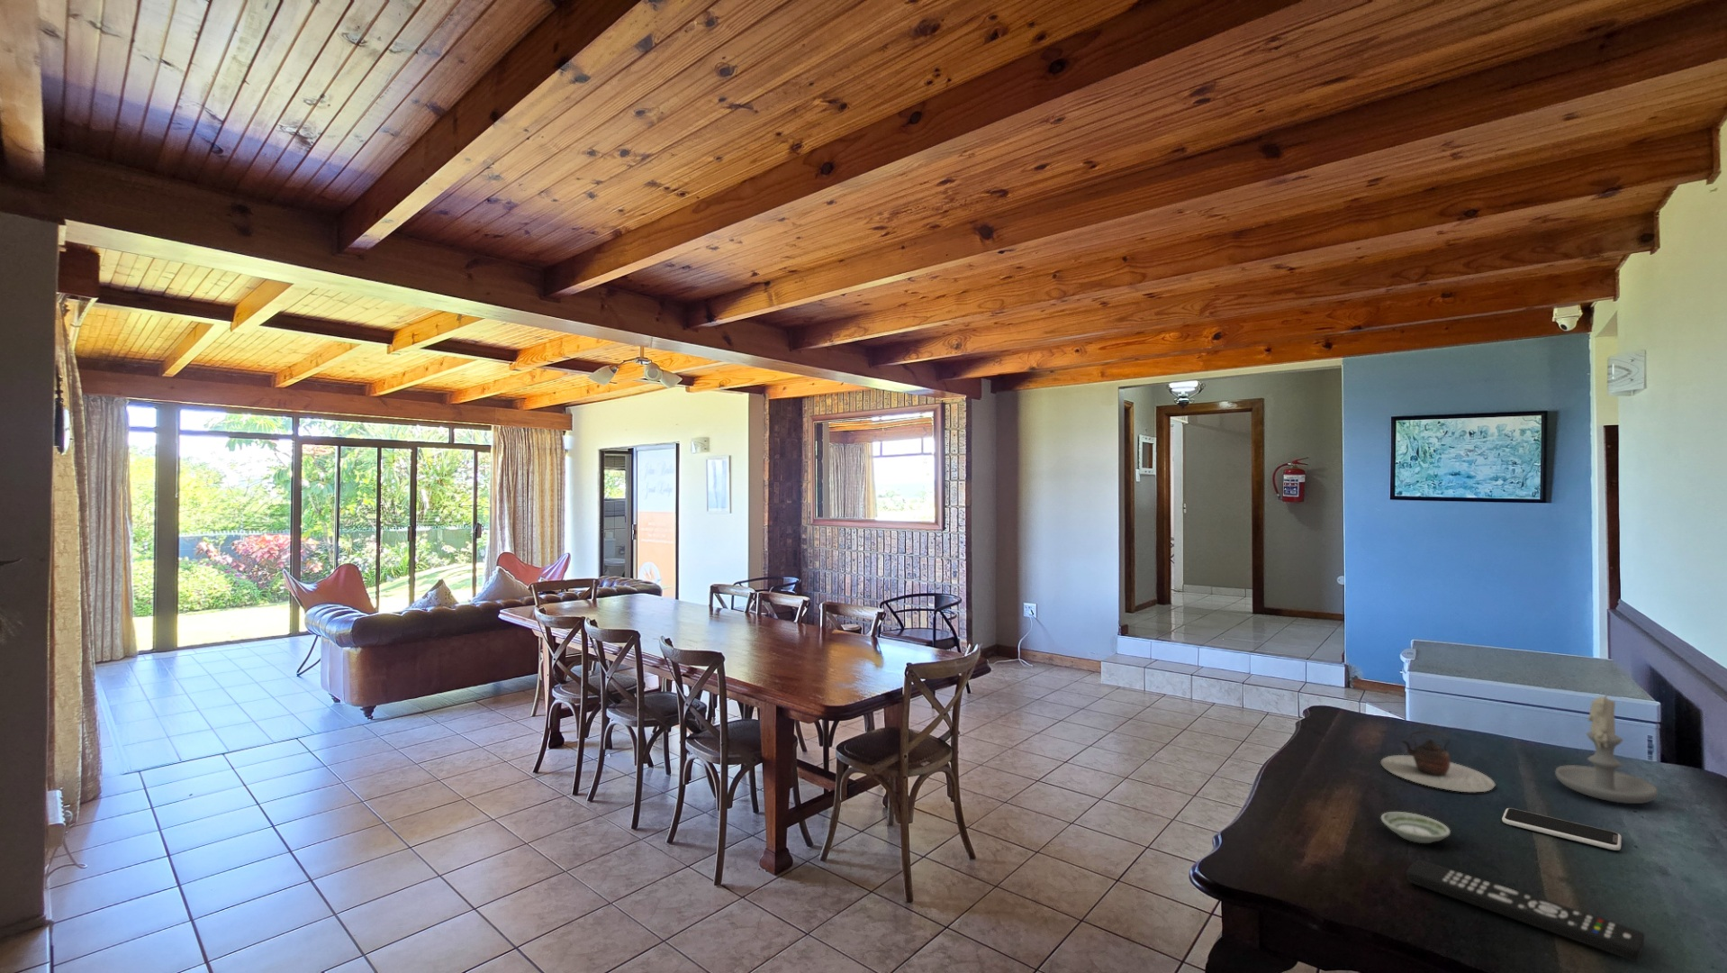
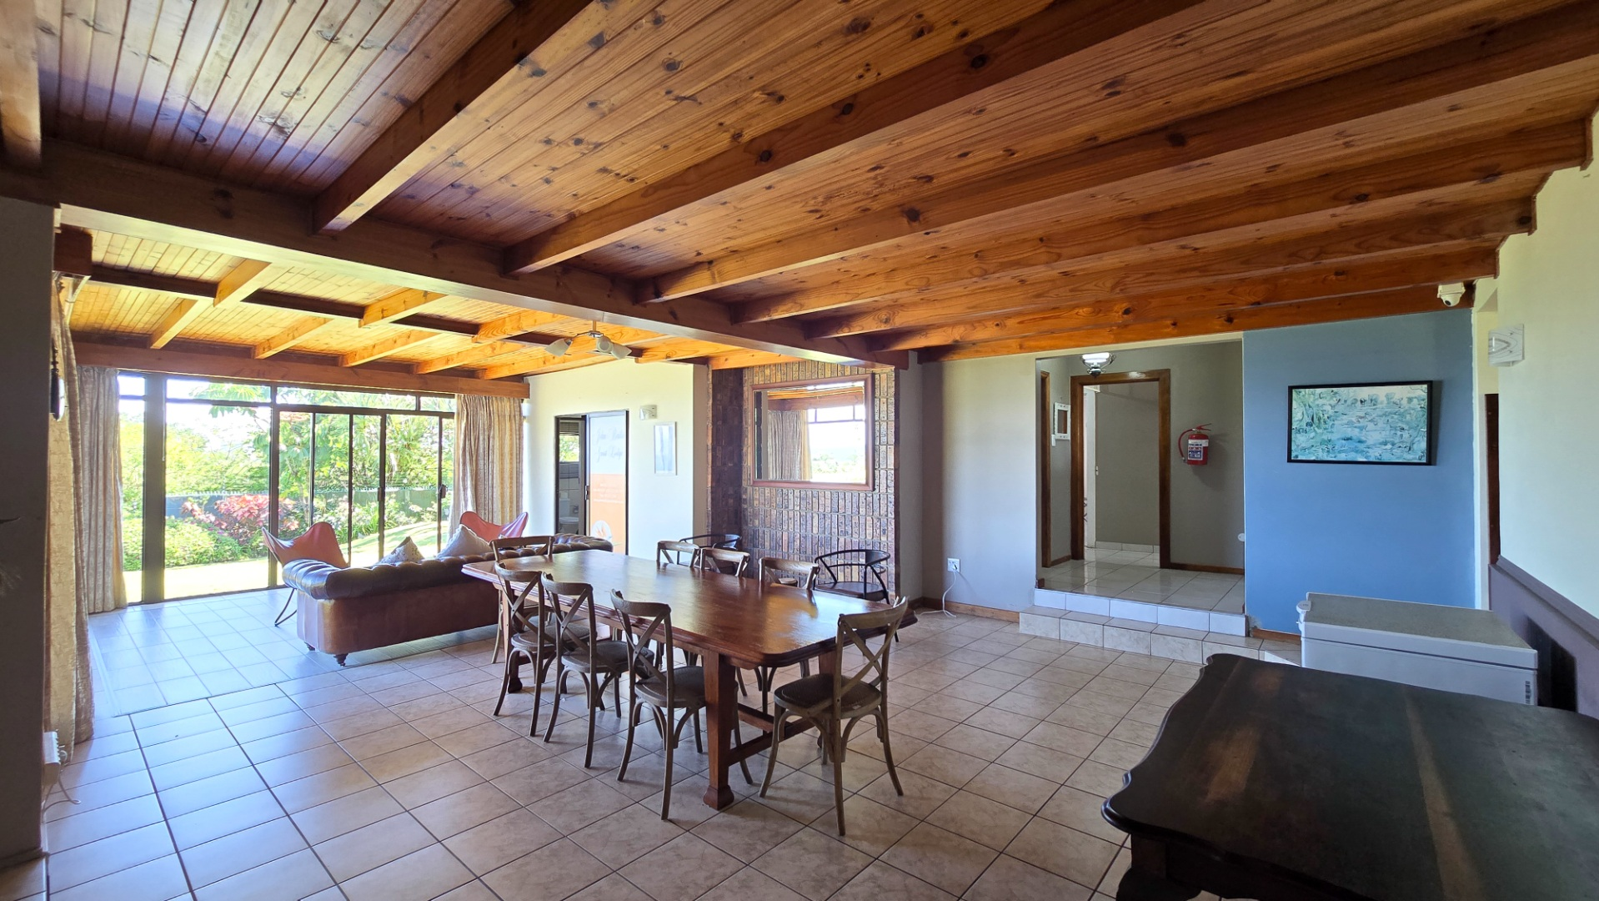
- candle [1554,692,1659,805]
- teapot [1379,730,1497,793]
- saucer [1381,810,1452,844]
- smartphone [1500,807,1623,851]
- remote control [1406,859,1645,962]
